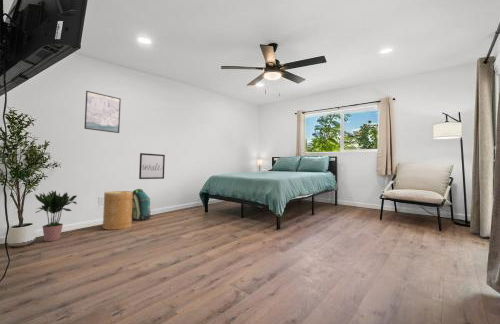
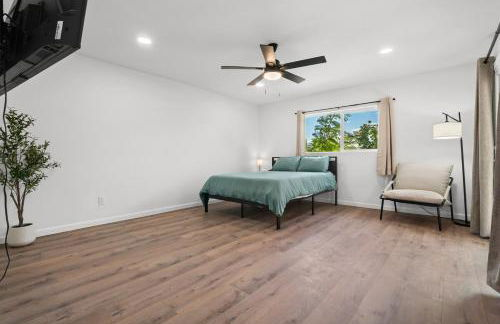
- wall art [138,152,166,180]
- basket [102,190,133,231]
- backpack [132,188,152,222]
- potted plant [34,190,78,242]
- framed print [83,90,122,134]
